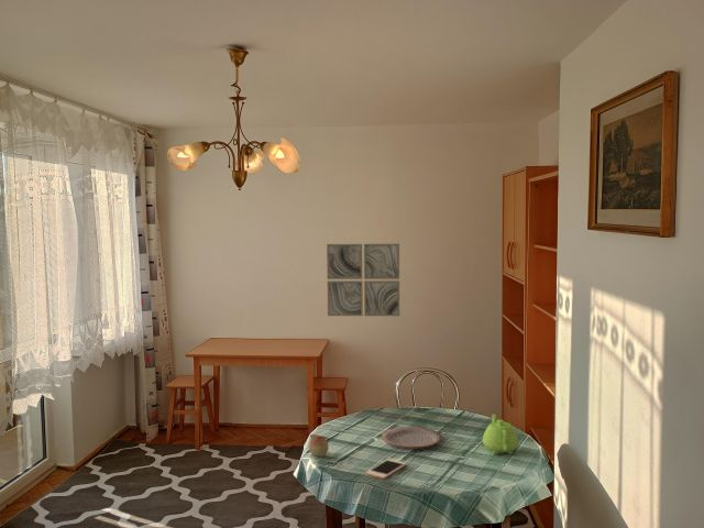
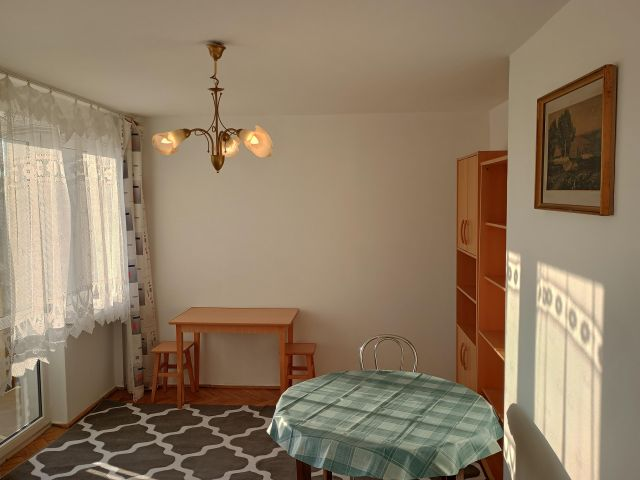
- cell phone [365,458,407,480]
- teapot [482,413,520,457]
- plate [381,426,443,450]
- wall art [326,243,400,317]
- fruit [308,436,330,458]
